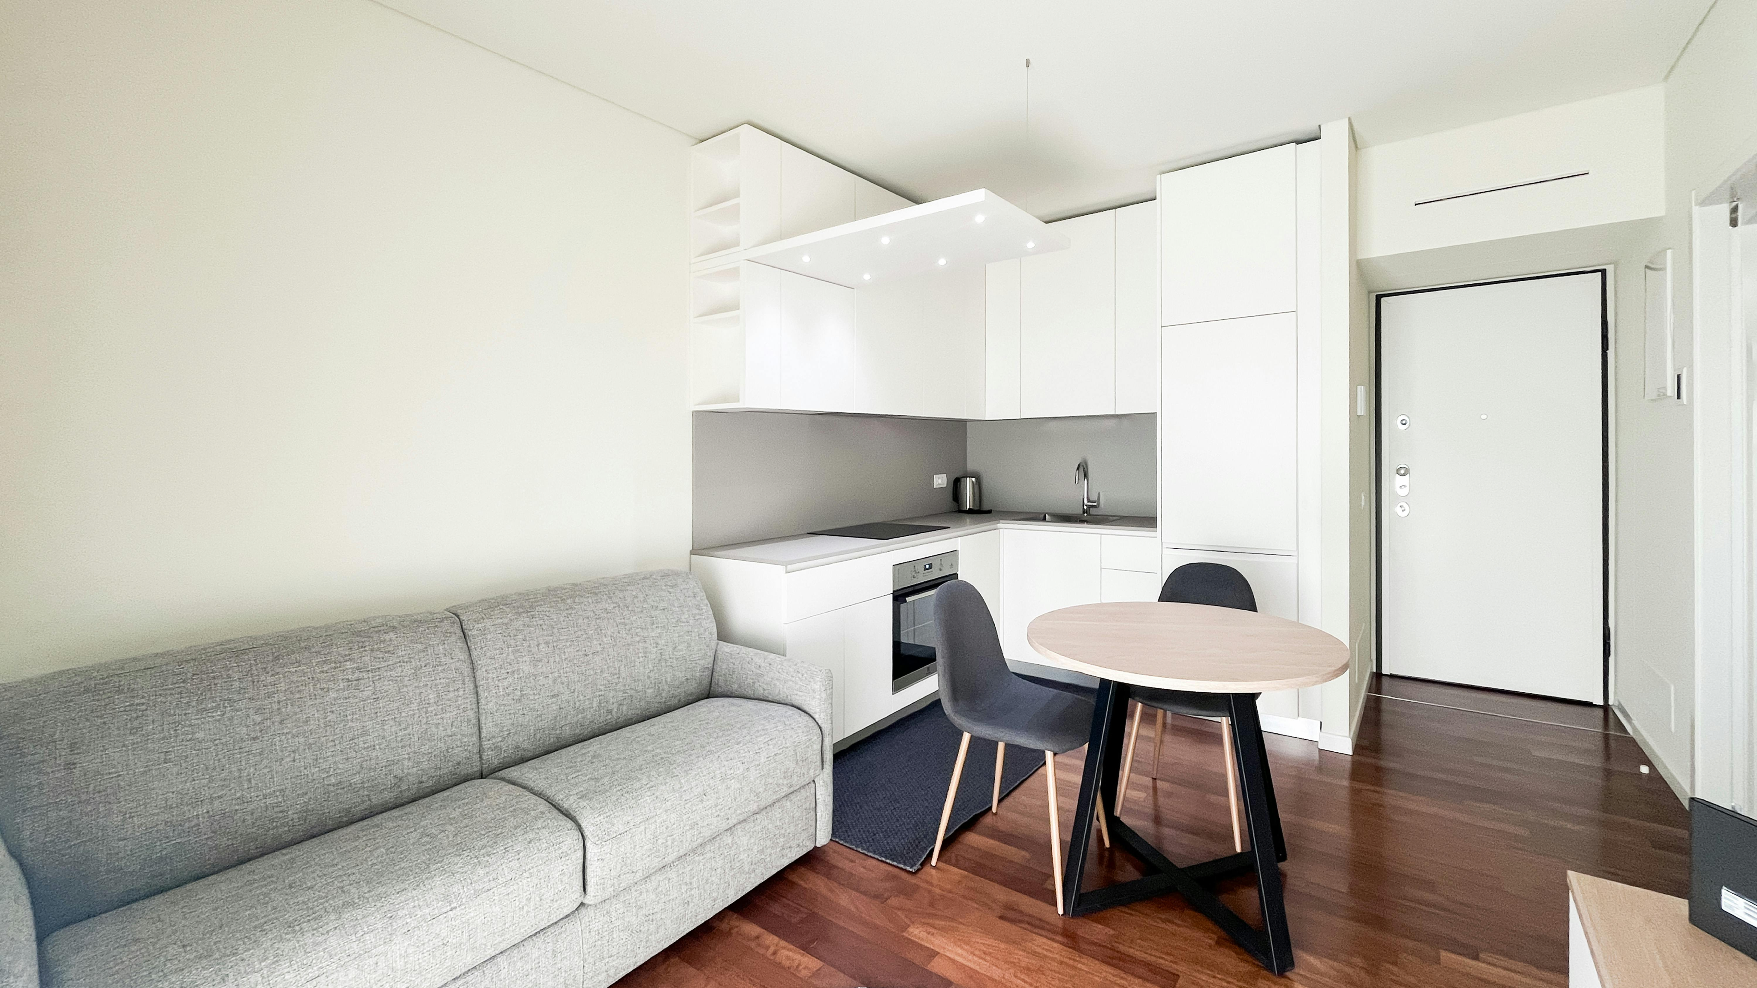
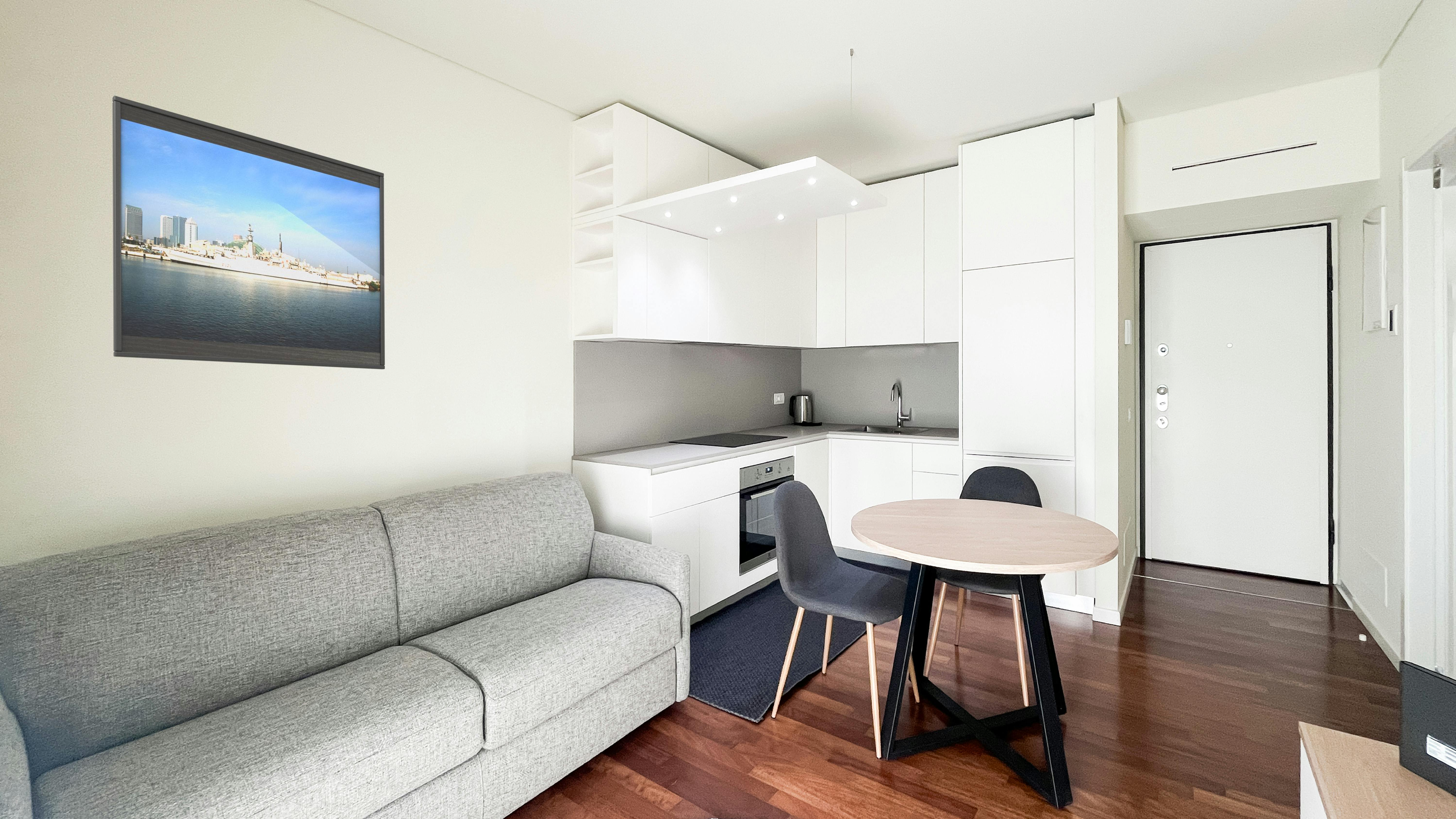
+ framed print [112,95,385,370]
